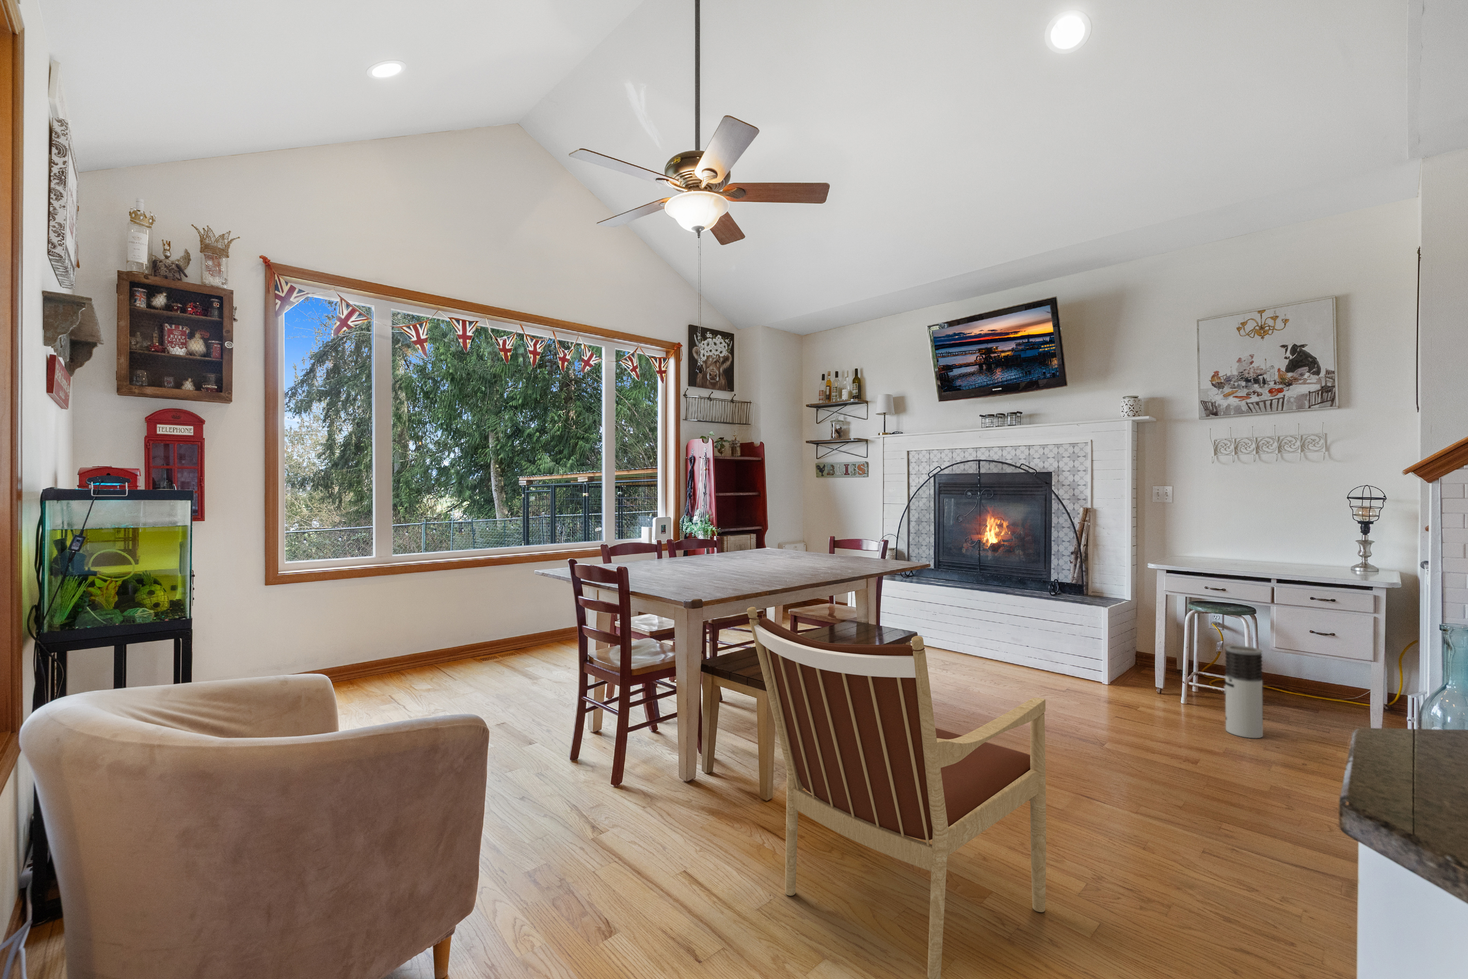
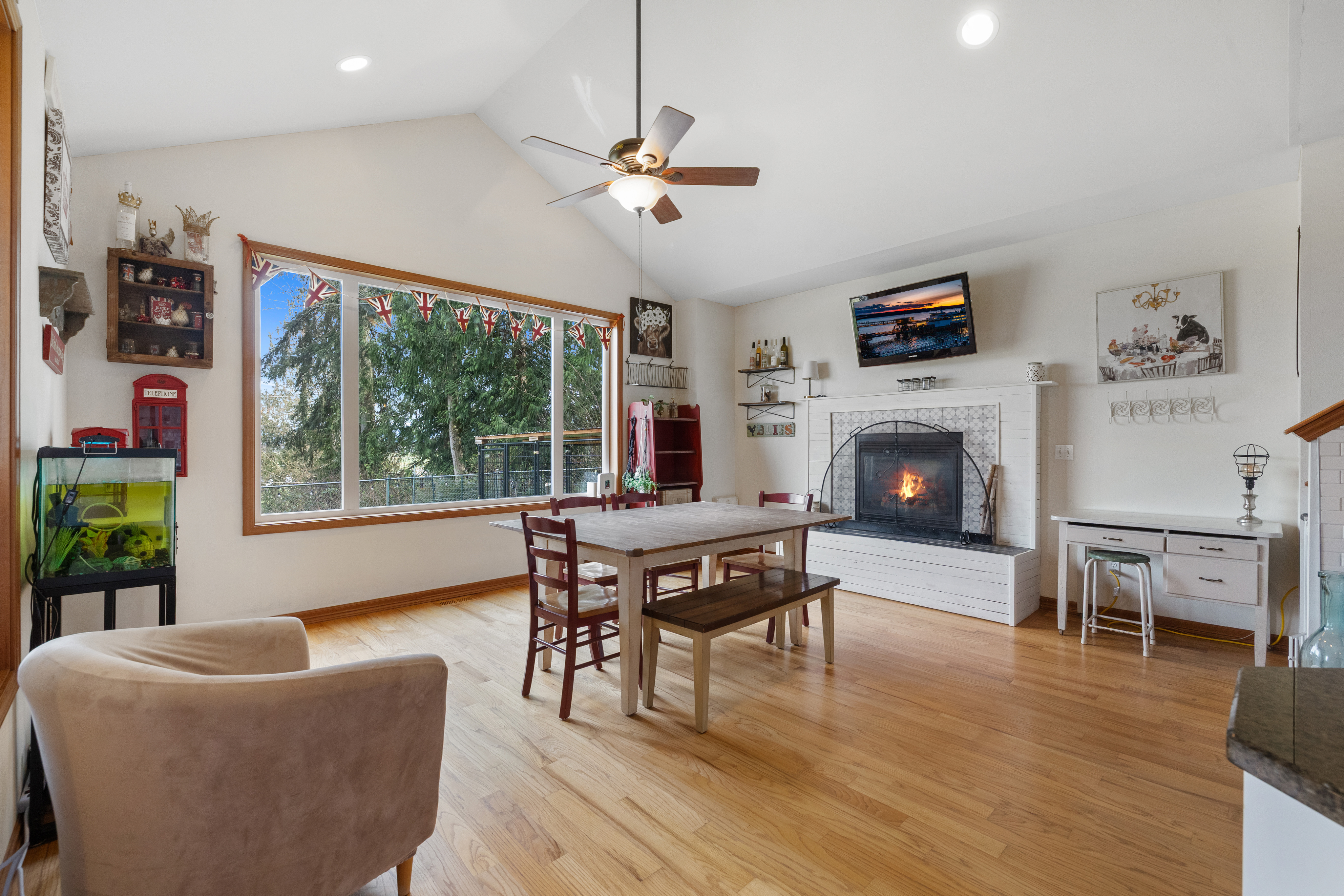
- armchair [746,606,1046,979]
- air purifier [1223,645,1264,739]
